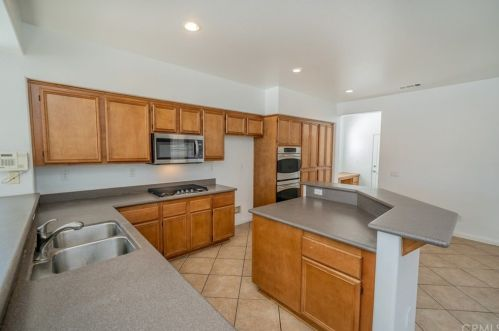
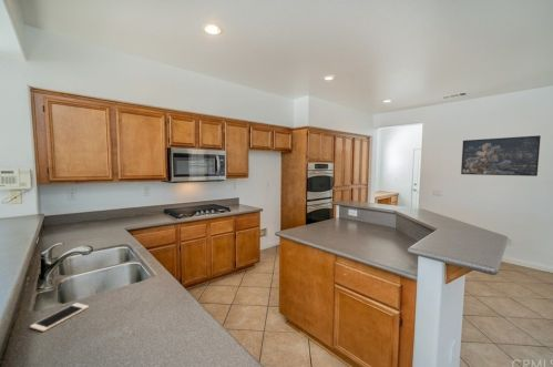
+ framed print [460,134,542,177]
+ cell phone [29,302,90,333]
